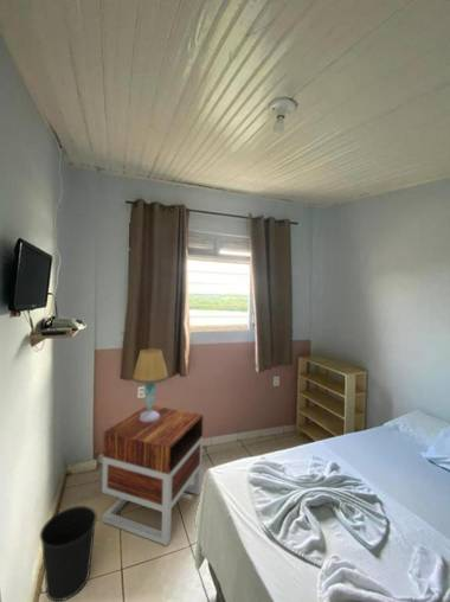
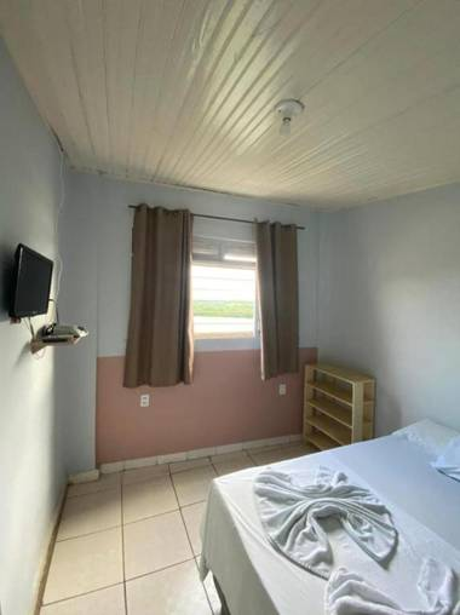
- table lamp [131,347,169,422]
- wastebasket [39,505,98,602]
- nightstand [101,405,204,546]
